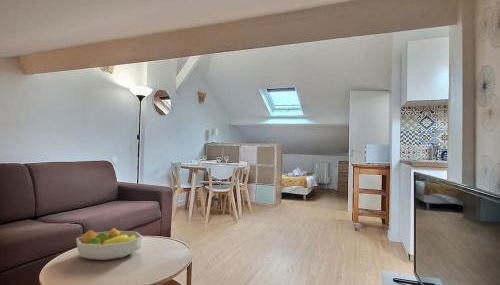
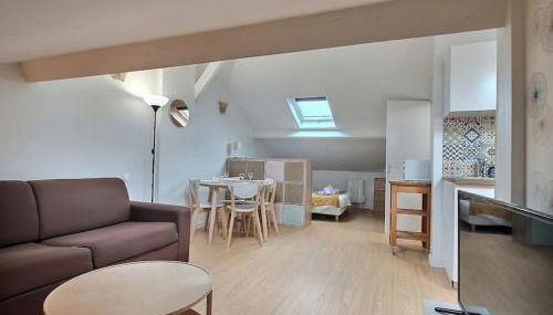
- fruit bowl [75,227,144,261]
